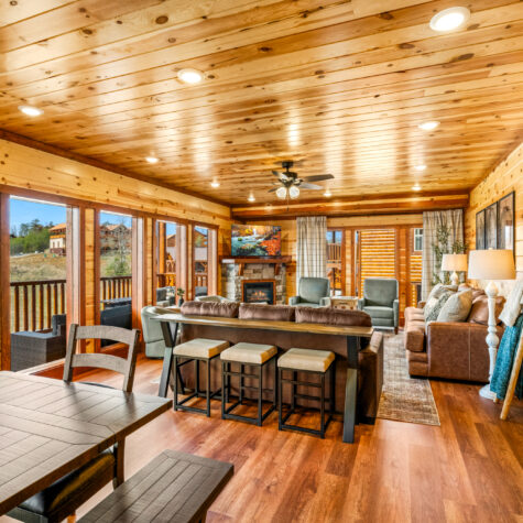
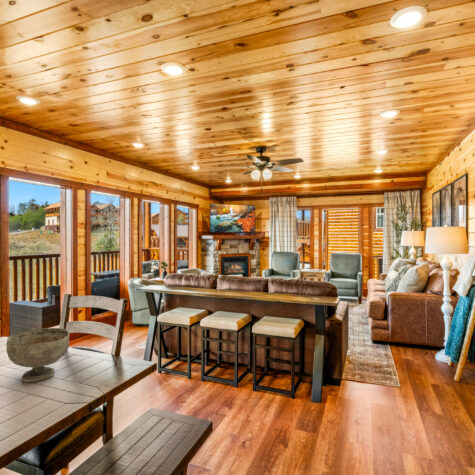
+ decorative bowl [5,327,71,383]
